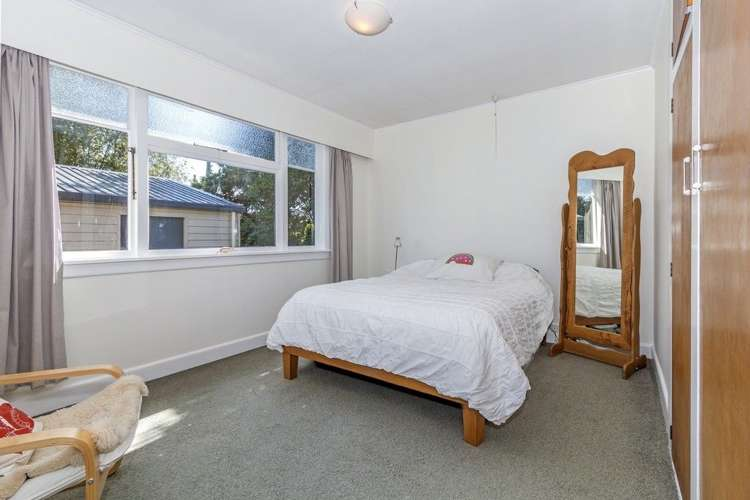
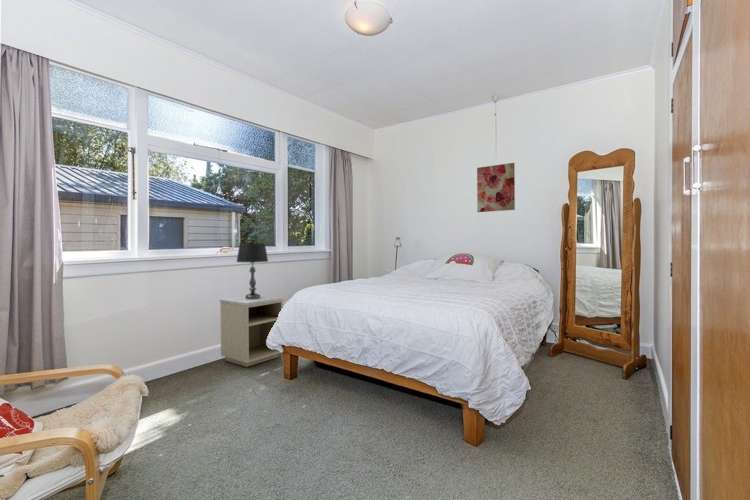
+ wall art [476,162,516,213]
+ table lamp [236,242,269,299]
+ nightstand [219,294,285,368]
